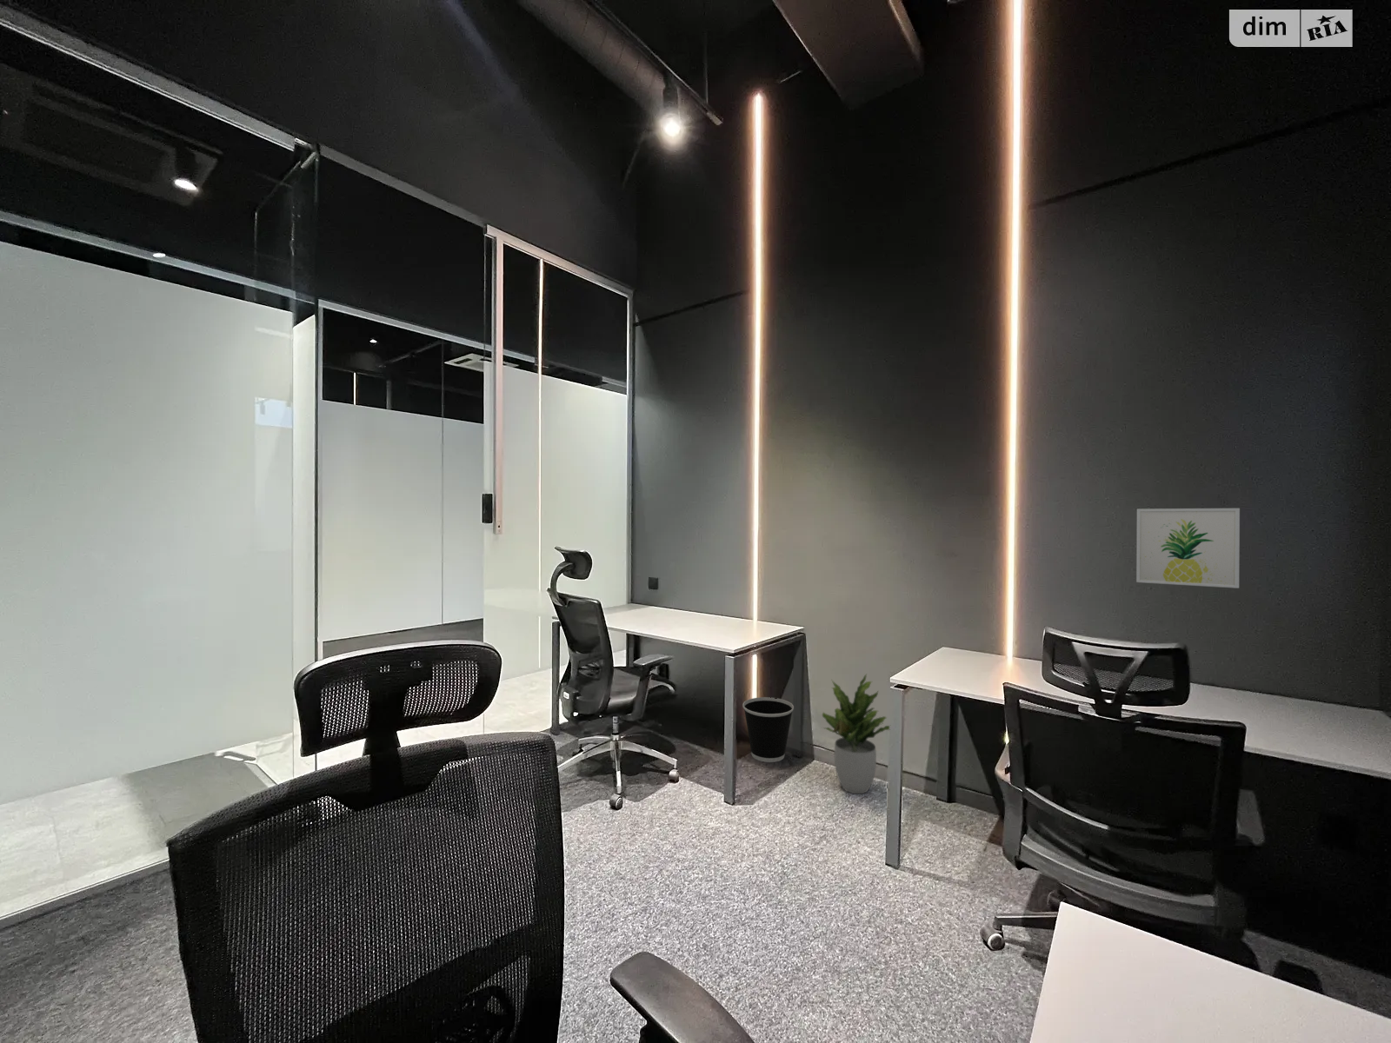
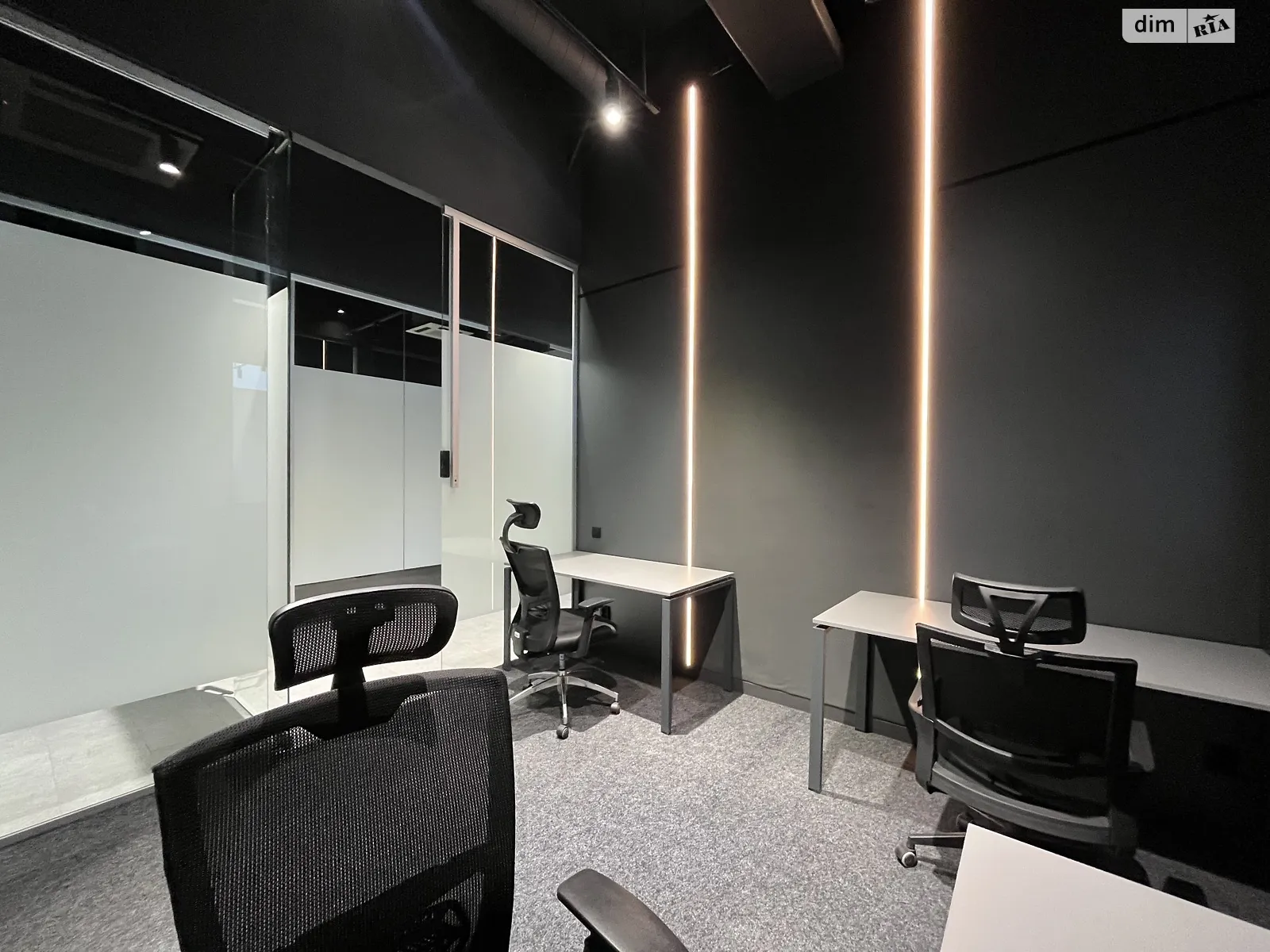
- wastebasket [742,696,794,764]
- wall art [1136,507,1241,589]
- potted plant [821,674,890,794]
